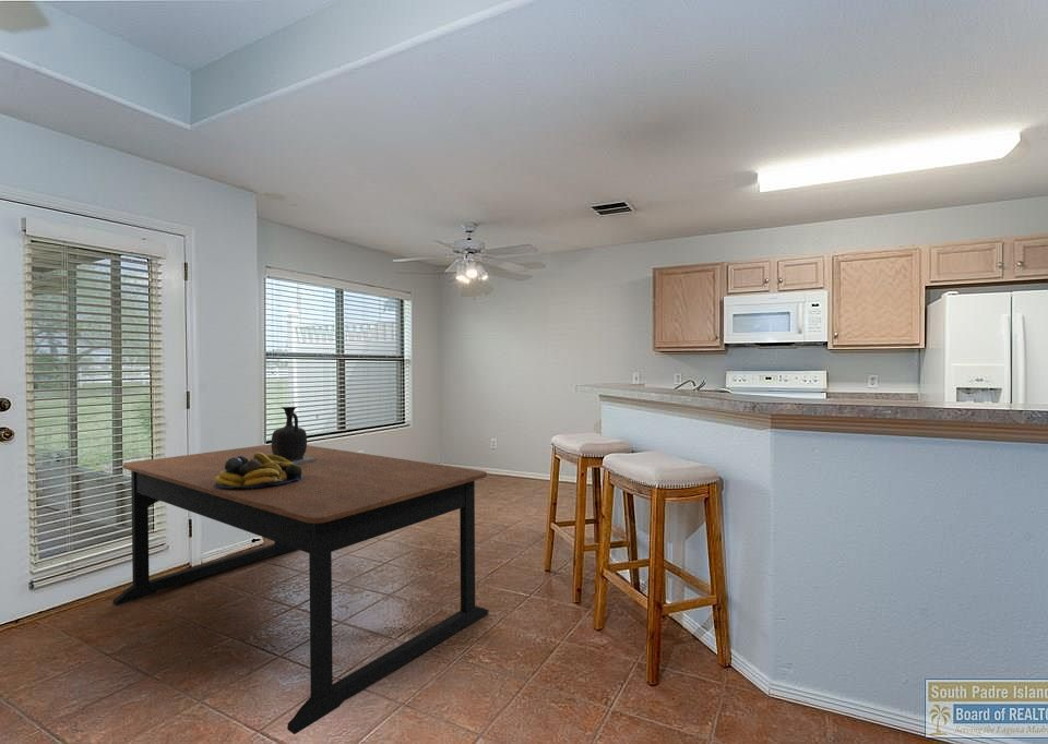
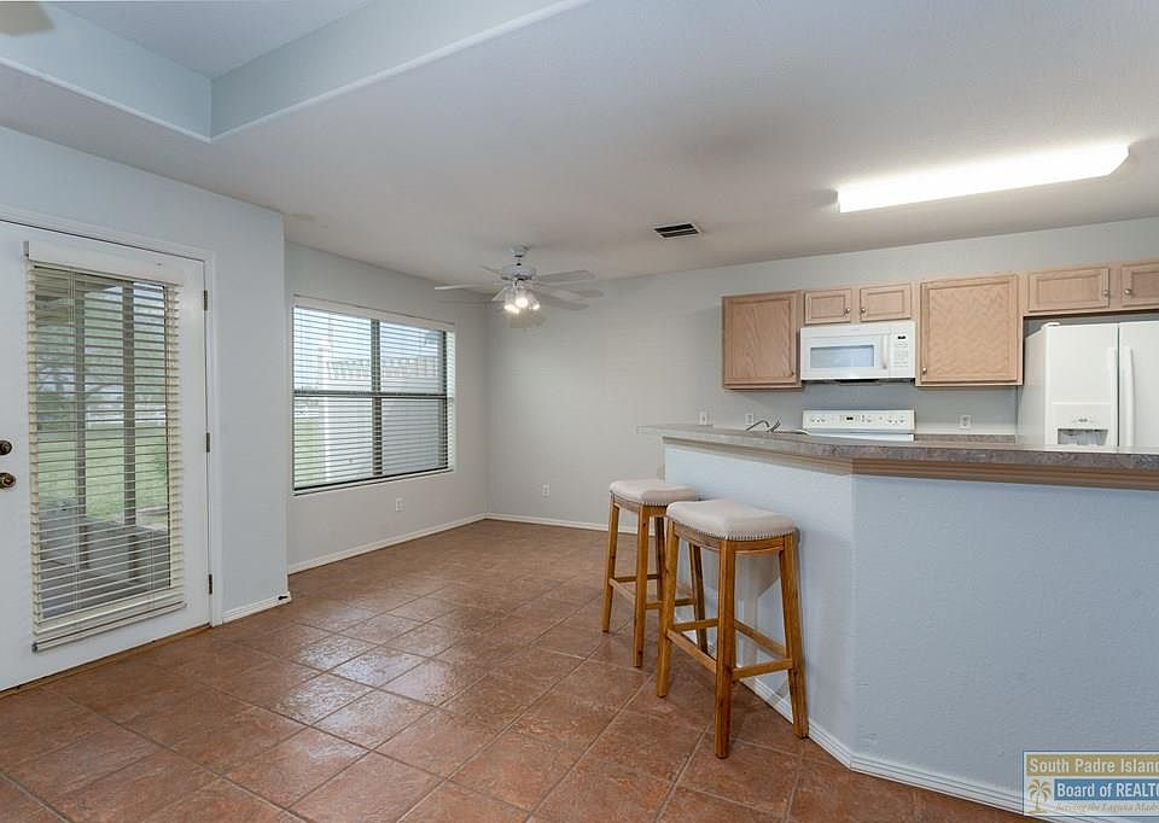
- vase [271,406,317,464]
- fruit bowl [215,453,303,489]
- dining table [111,443,489,735]
